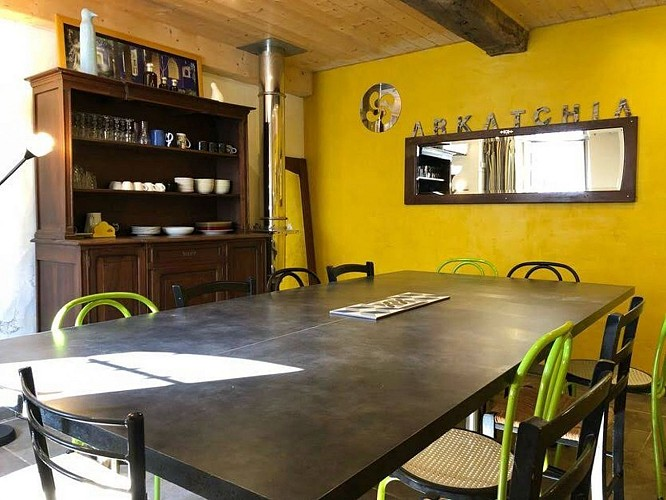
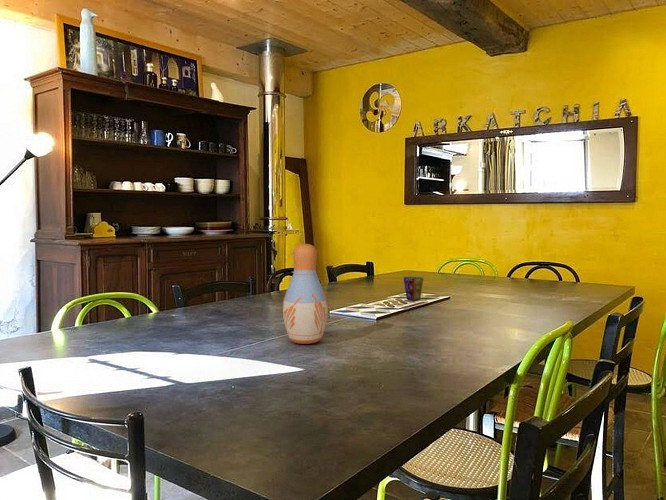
+ cup [402,276,424,301]
+ vase [282,243,329,345]
